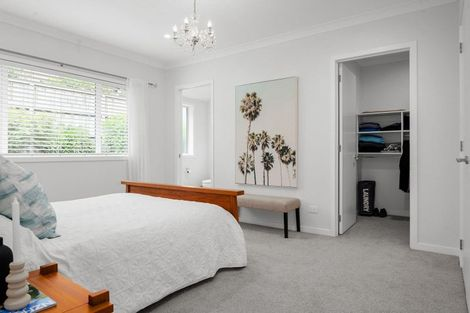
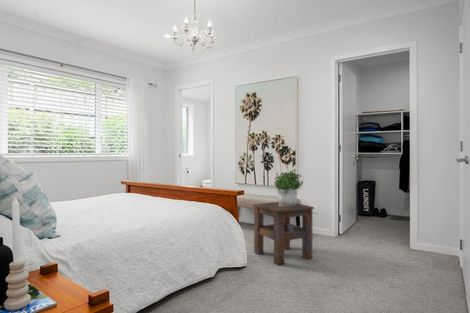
+ potted plant [273,170,304,207]
+ side table [252,201,315,266]
